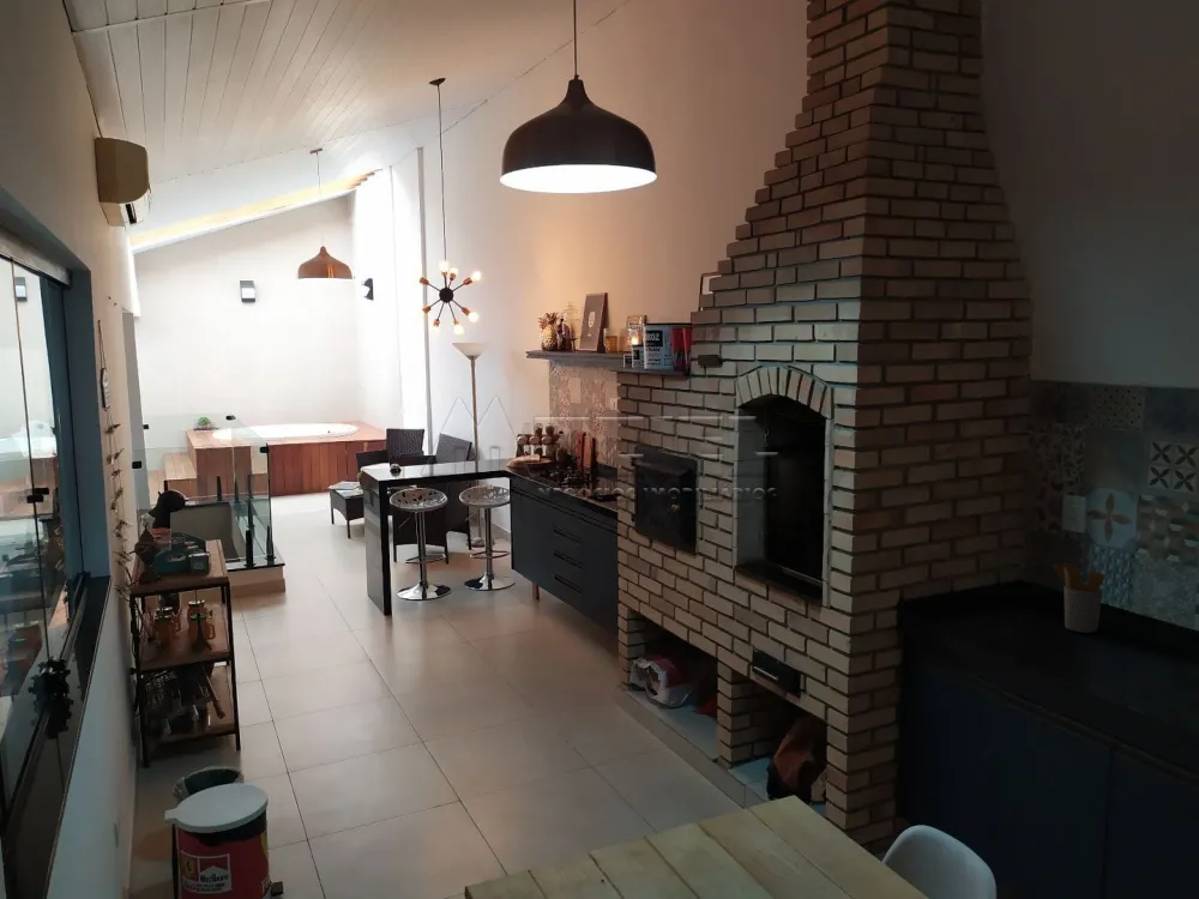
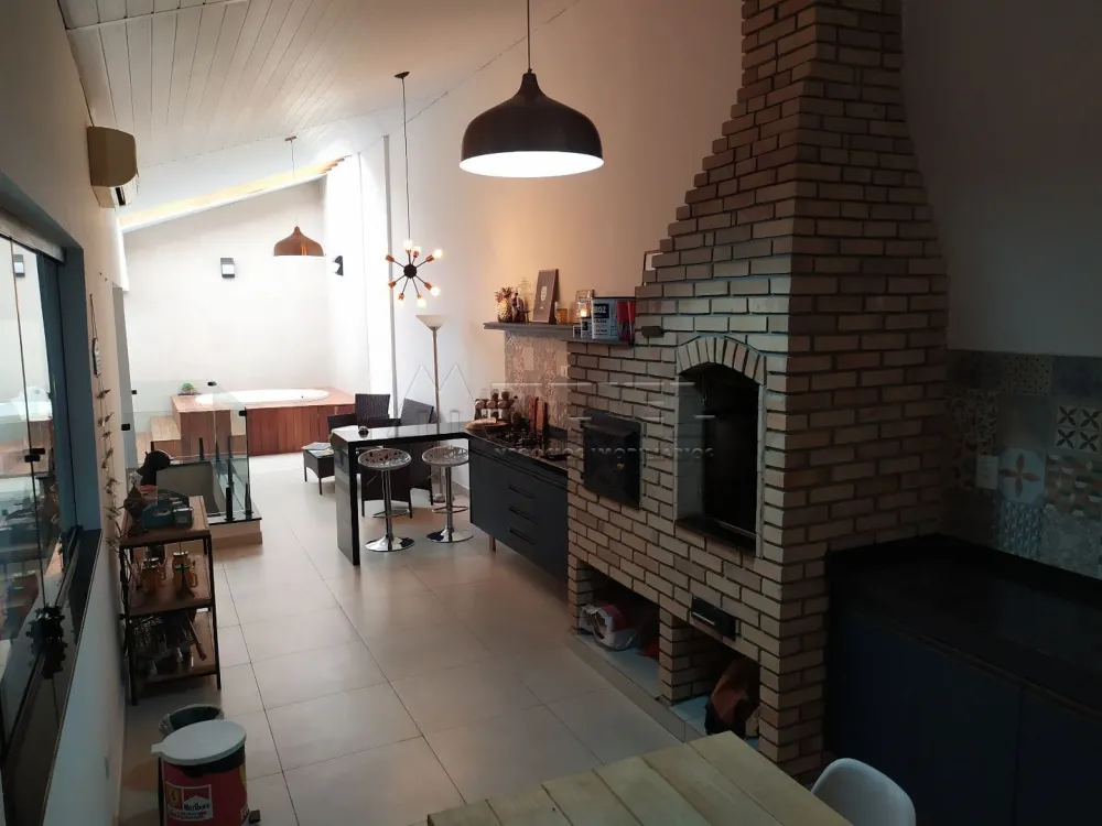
- utensil holder [1052,561,1105,634]
